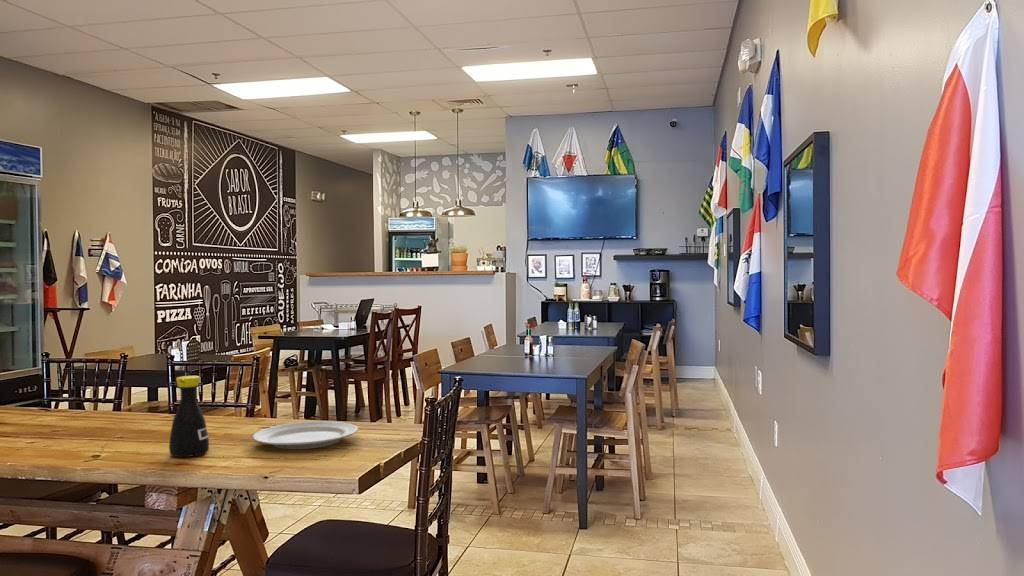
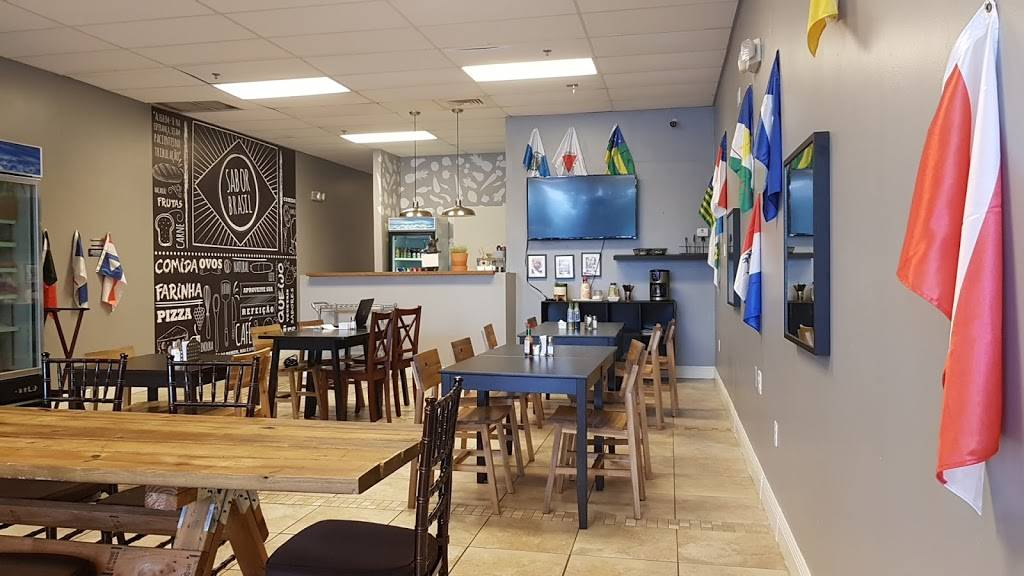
- chinaware [252,420,359,450]
- bottle [168,375,210,458]
